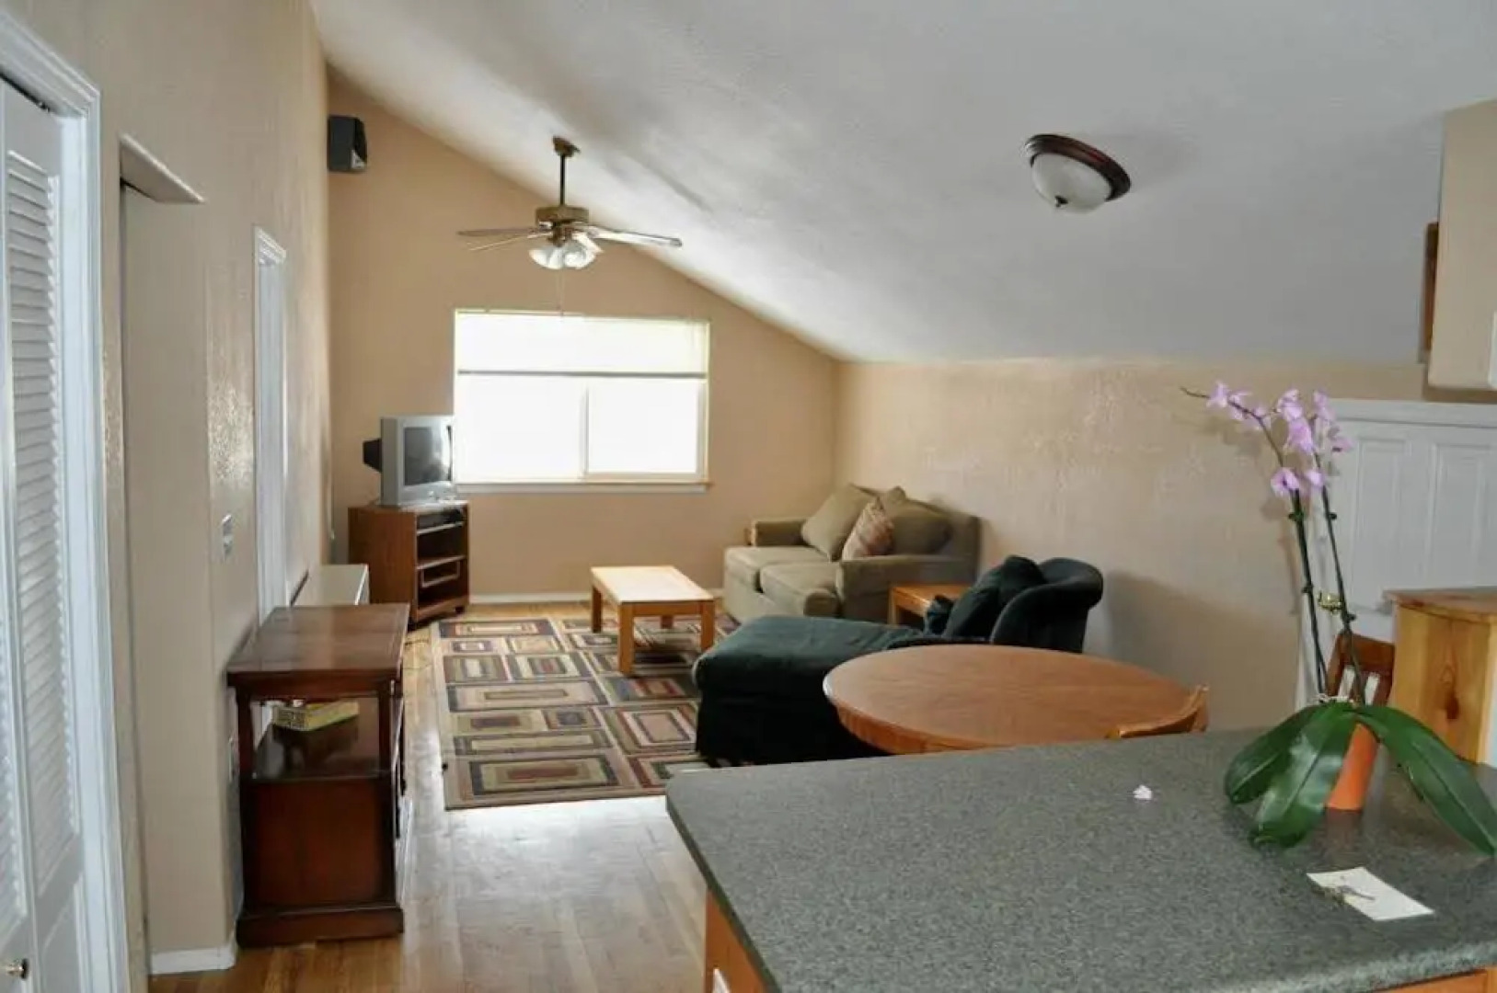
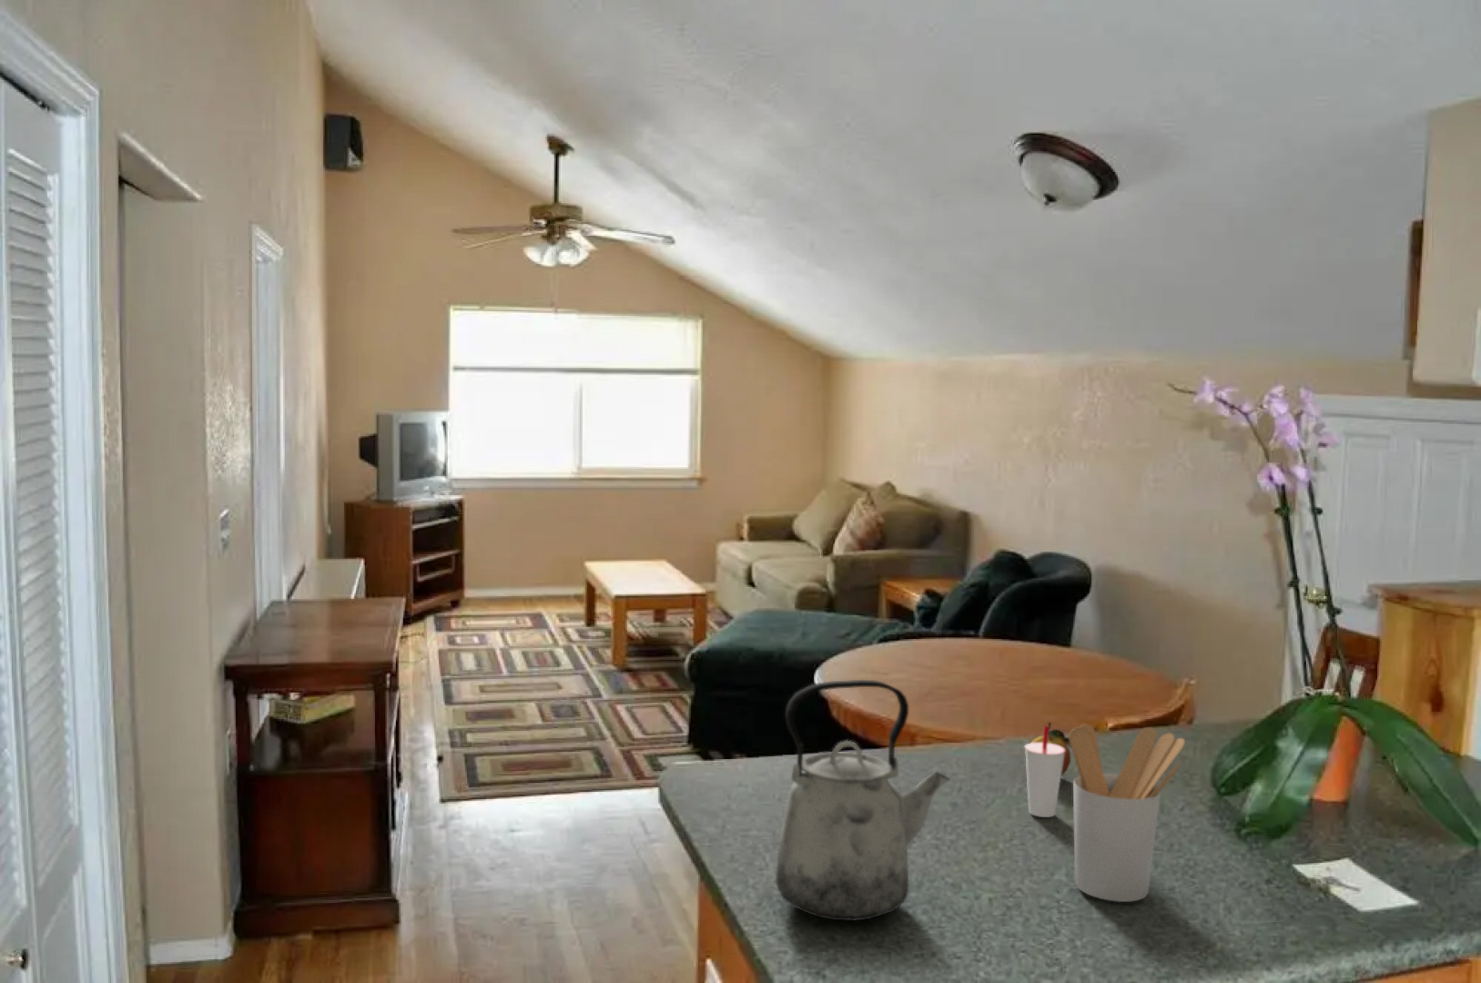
+ utensil holder [1069,723,1186,903]
+ kettle [775,679,951,922]
+ cup [1024,724,1065,818]
+ fruit [1029,721,1072,778]
